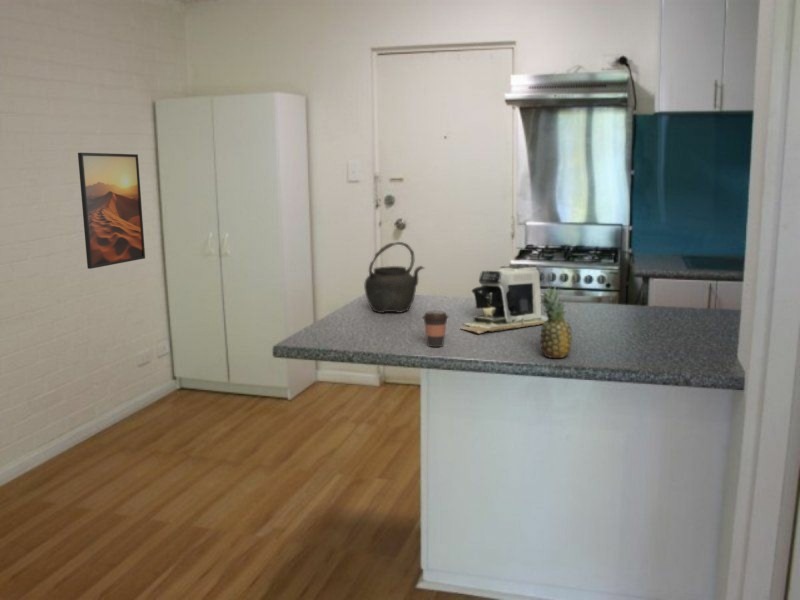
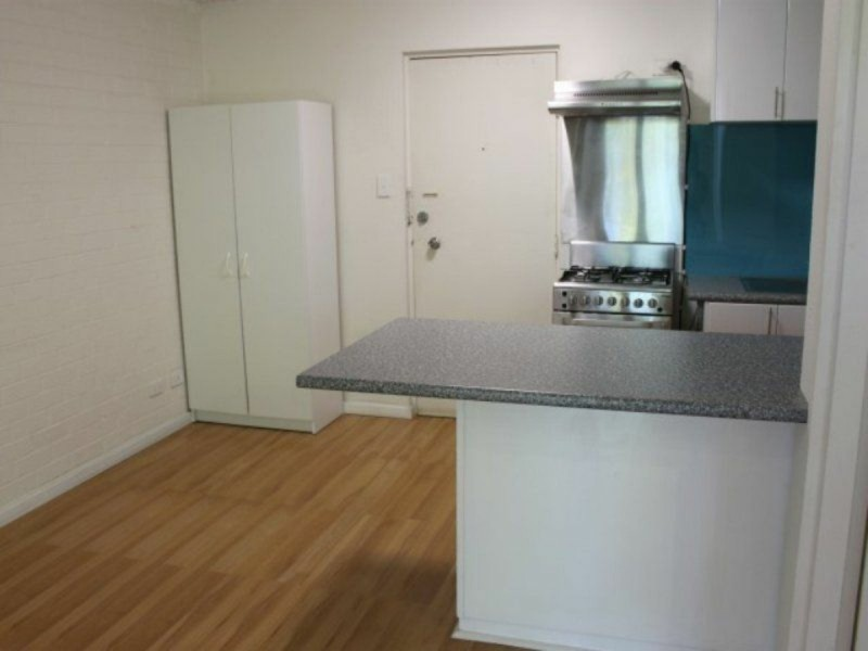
- fruit [539,285,574,359]
- coffee maker [461,263,548,335]
- kettle [363,241,426,314]
- coffee cup [421,309,450,348]
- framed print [77,152,146,270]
